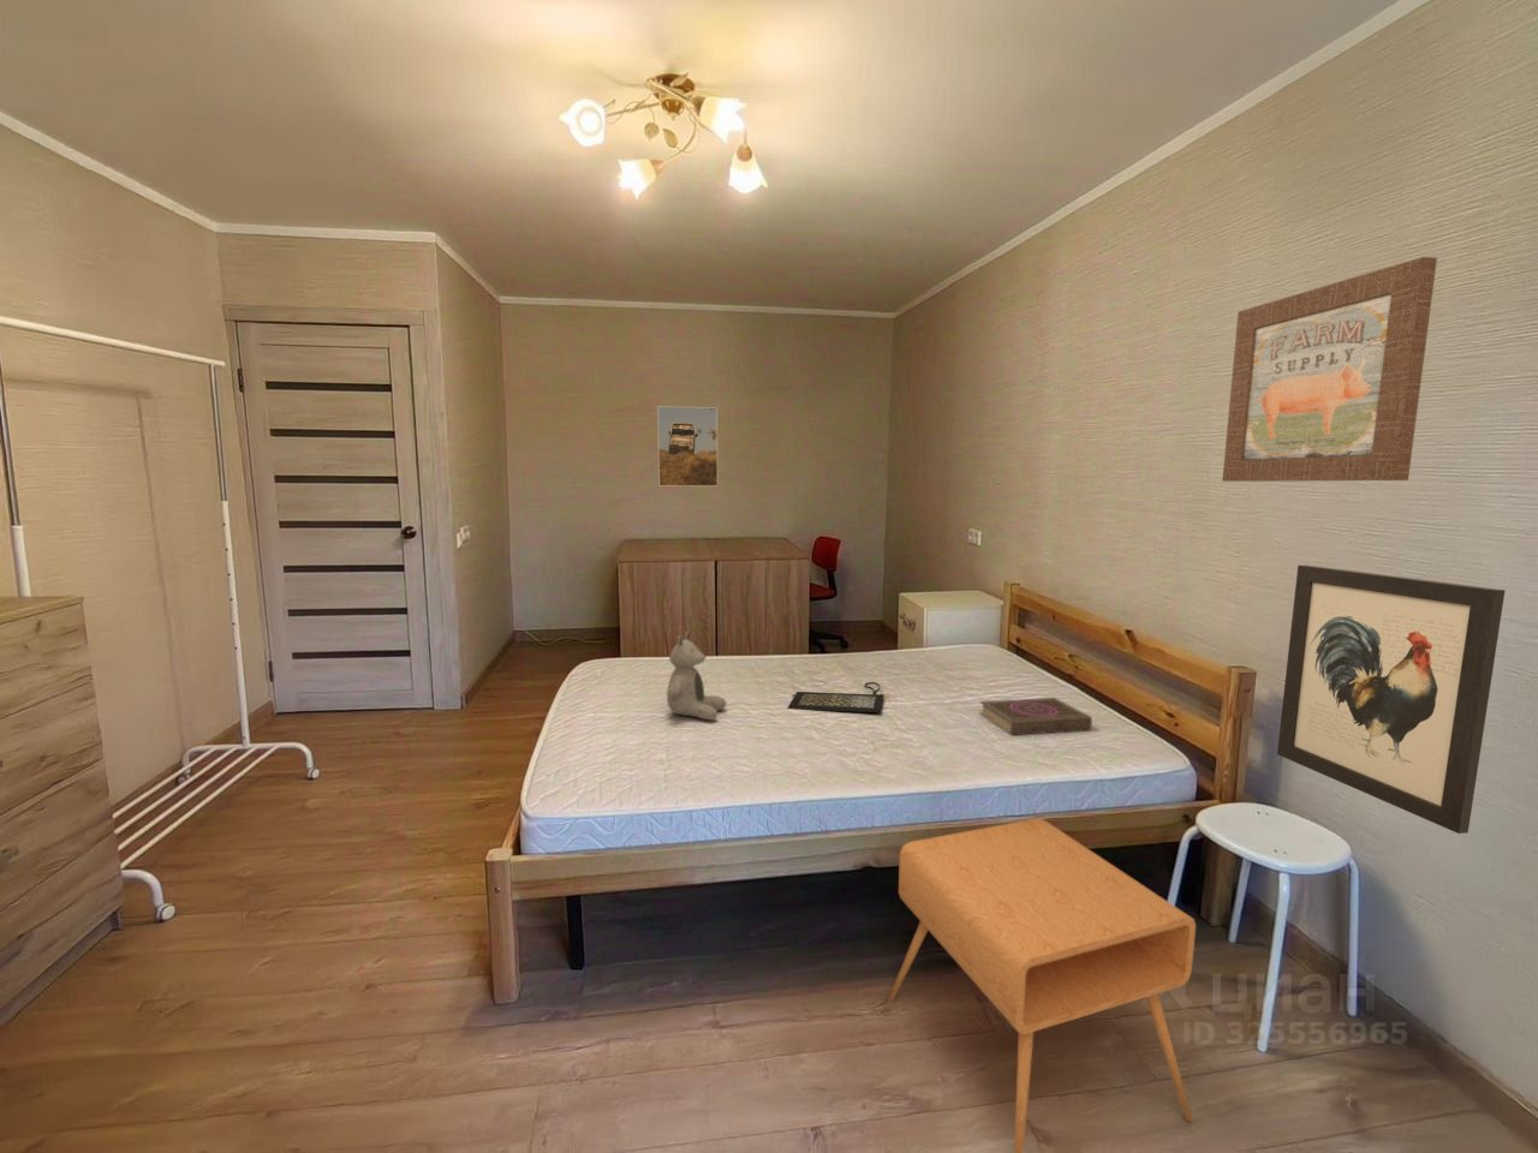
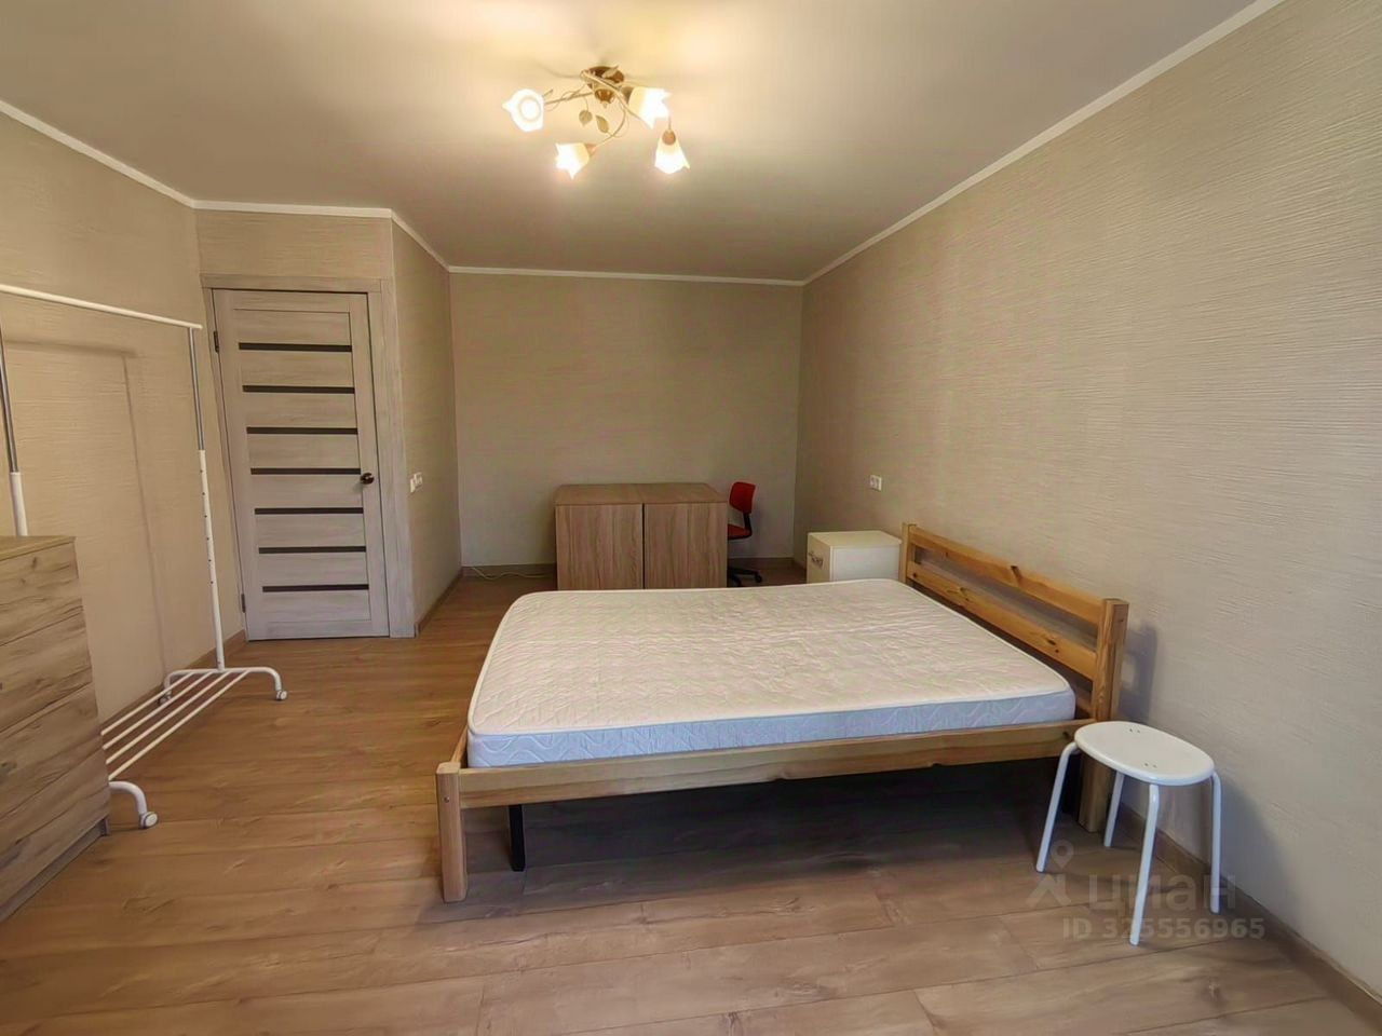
- side table [886,816,1196,1153]
- wall art [1276,564,1505,834]
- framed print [656,405,718,488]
- clutch bag [786,681,891,713]
- wall art [1221,256,1439,483]
- book [979,696,1094,736]
- teddy bear [666,631,727,722]
